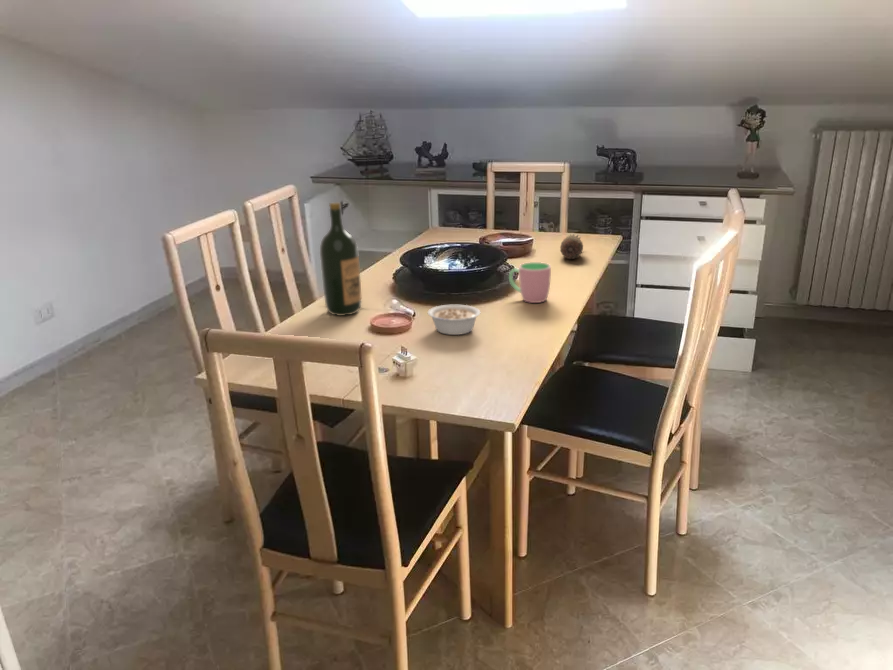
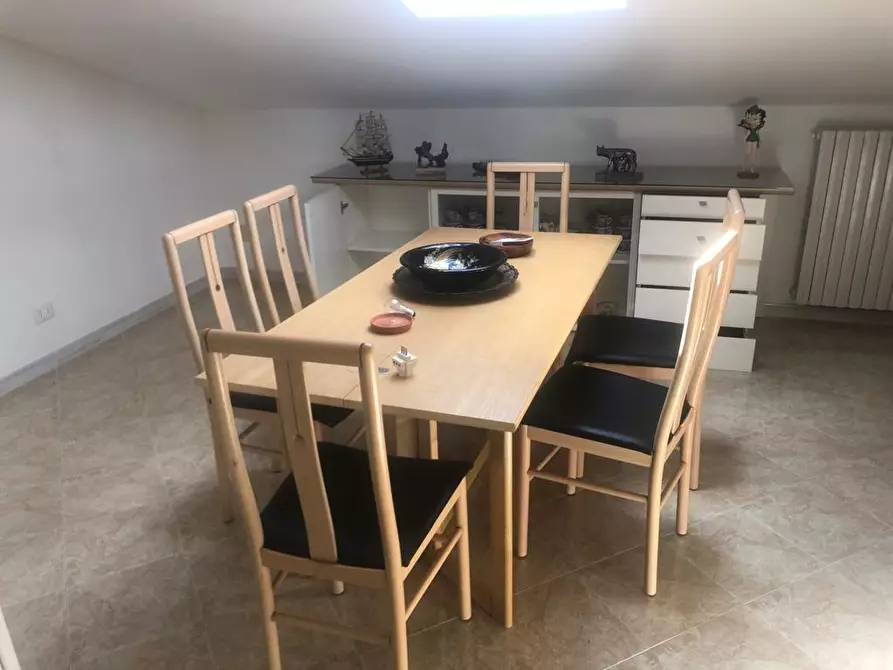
- fruit [559,233,584,260]
- legume [427,304,481,336]
- cup [508,261,552,304]
- wine bottle [319,202,362,317]
